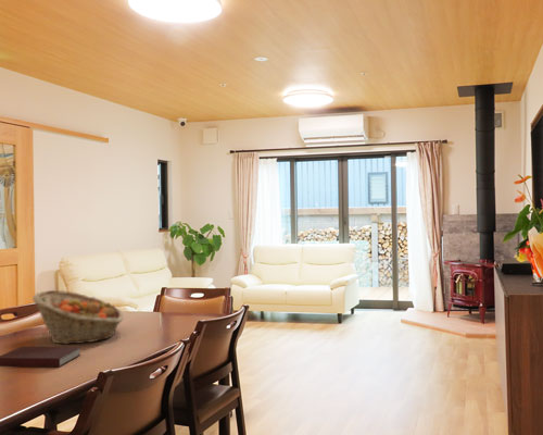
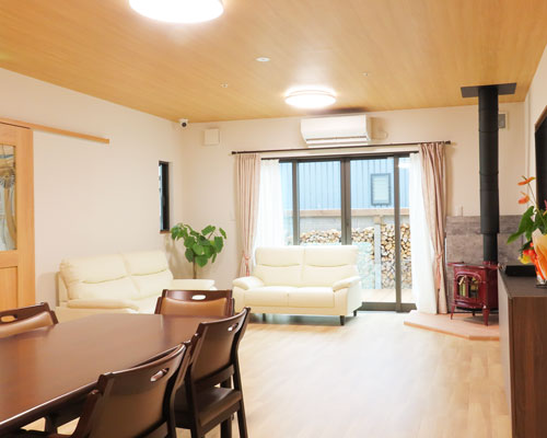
- notebook [0,346,81,368]
- fruit basket [31,289,124,345]
